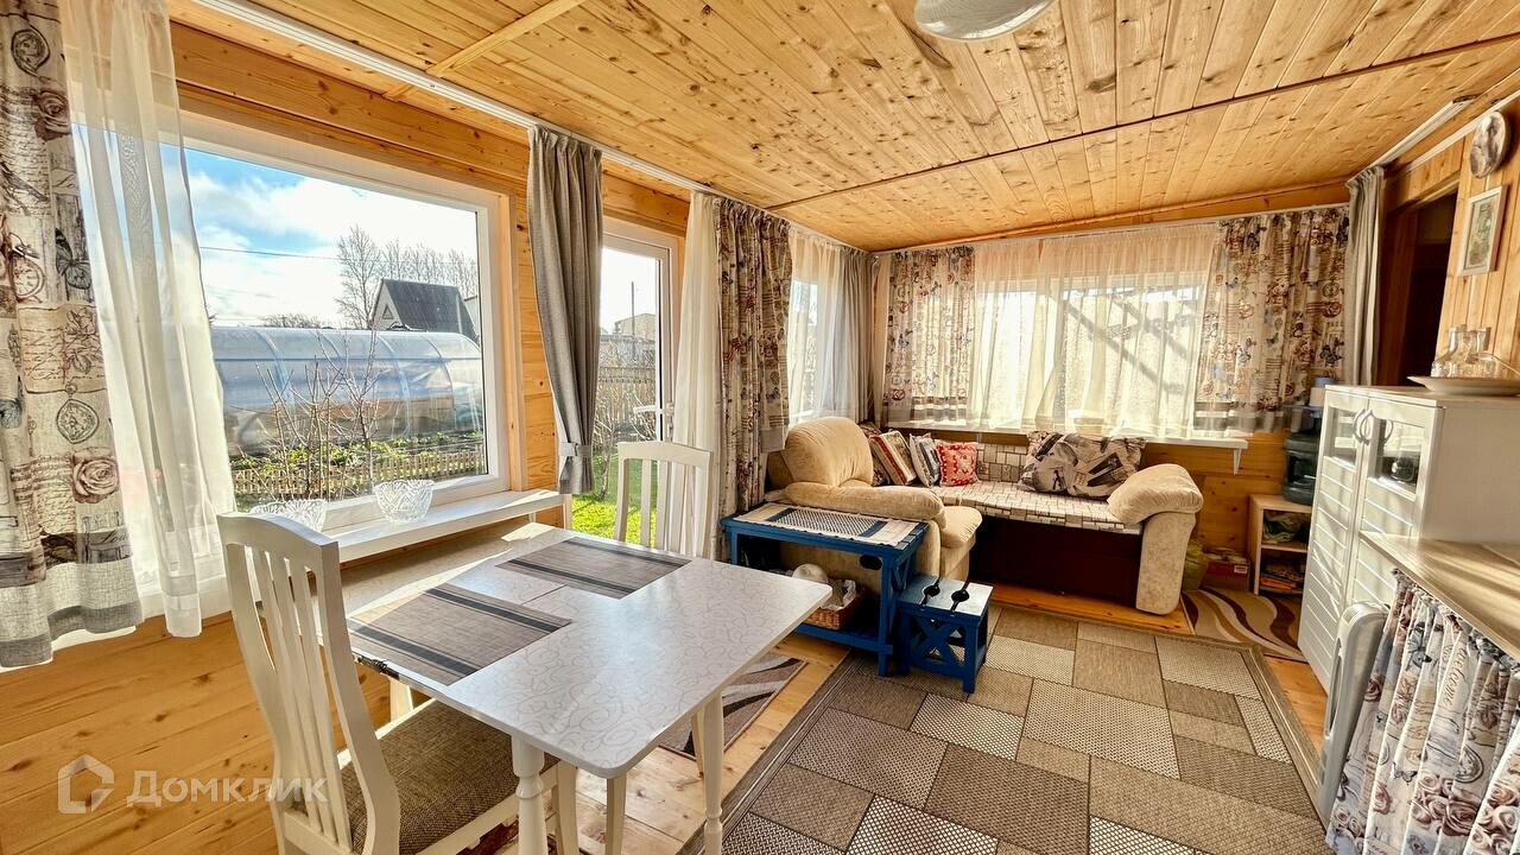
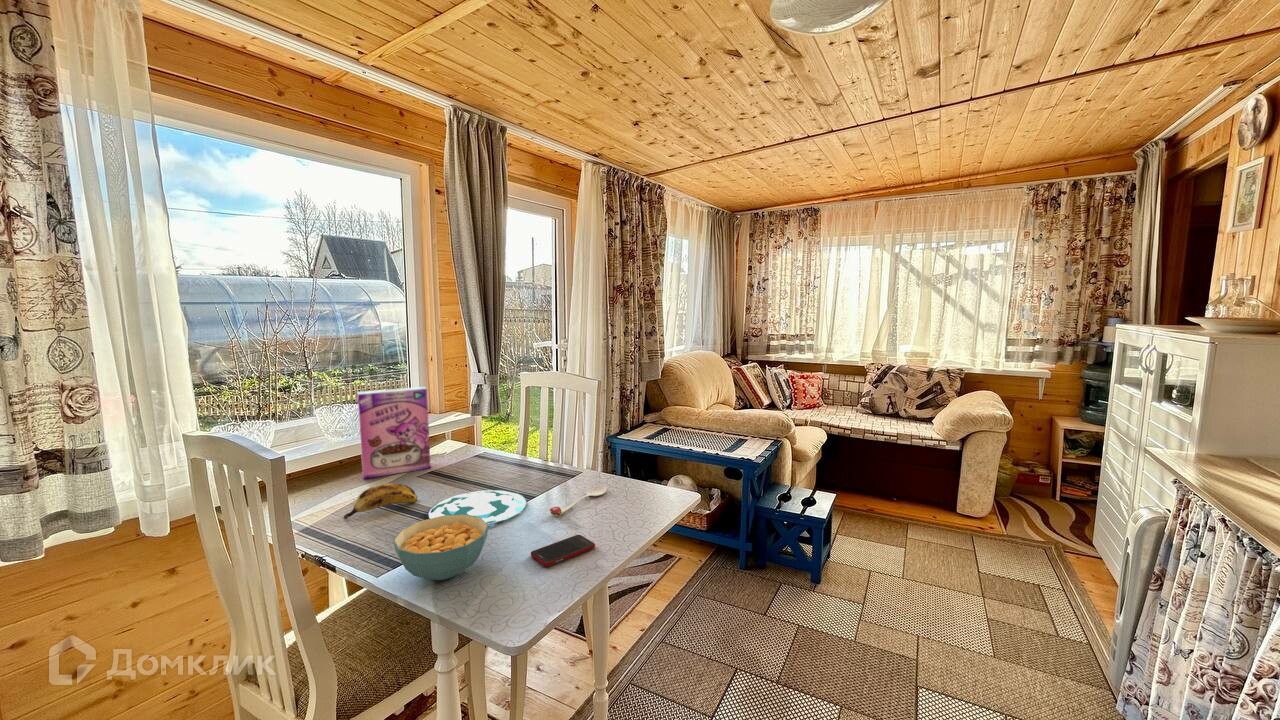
+ spoon [548,484,608,517]
+ cereal bowl [392,515,489,581]
+ cell phone [530,534,596,567]
+ banana [342,482,418,520]
+ cereal box [356,386,432,480]
+ plate [427,489,527,525]
